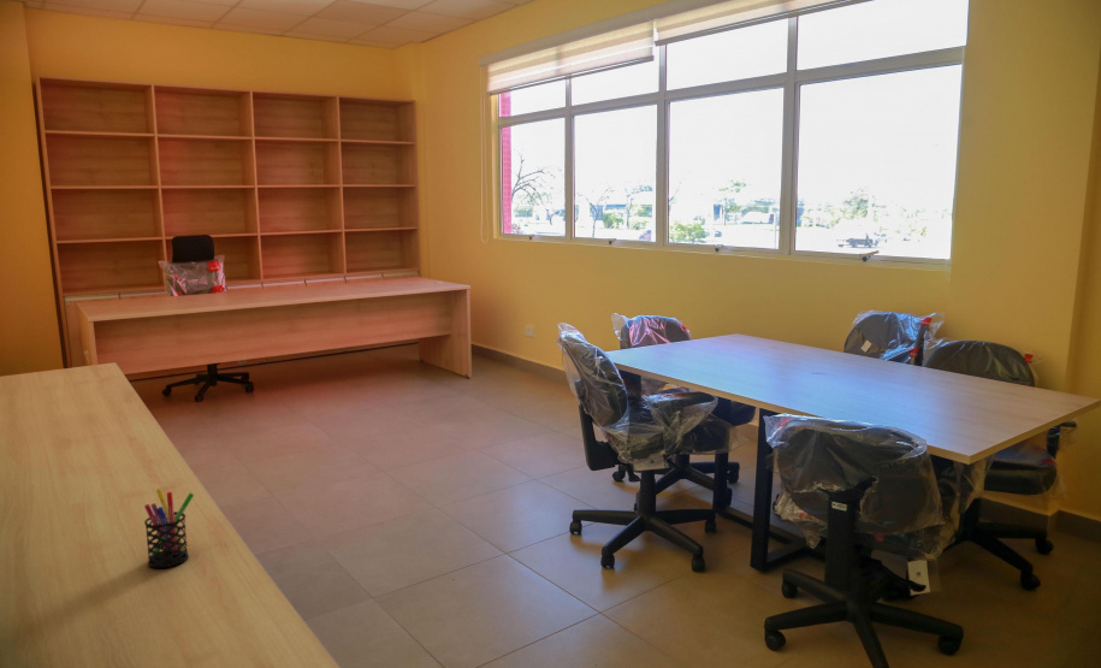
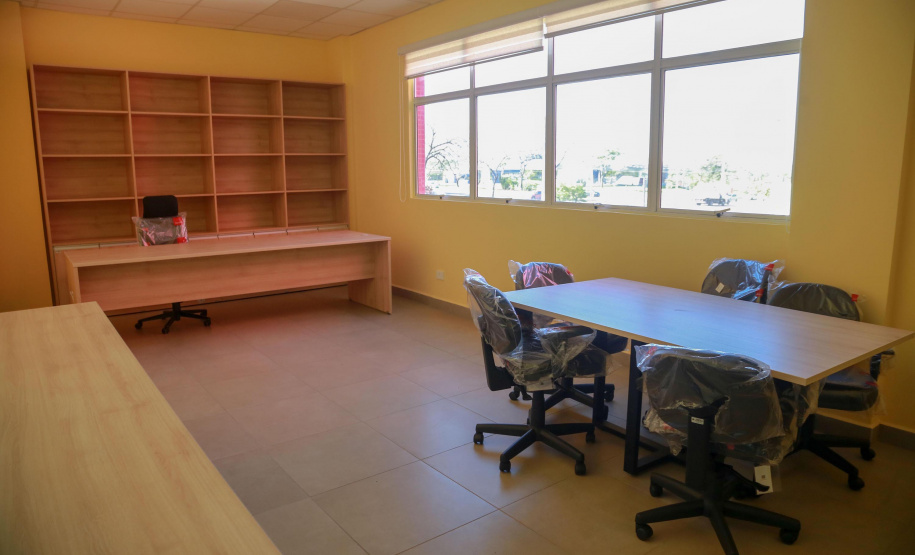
- pen holder [143,487,195,568]
